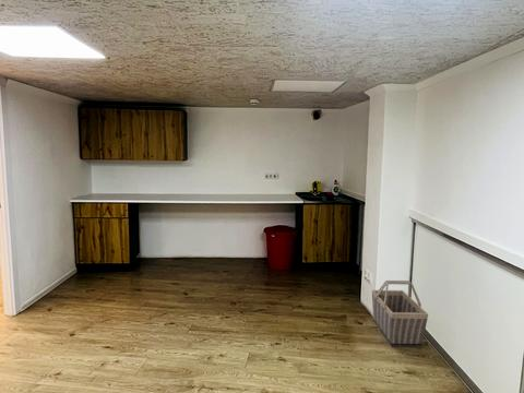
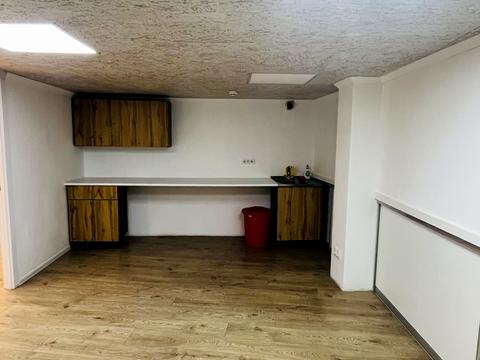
- basket [371,279,429,347]
